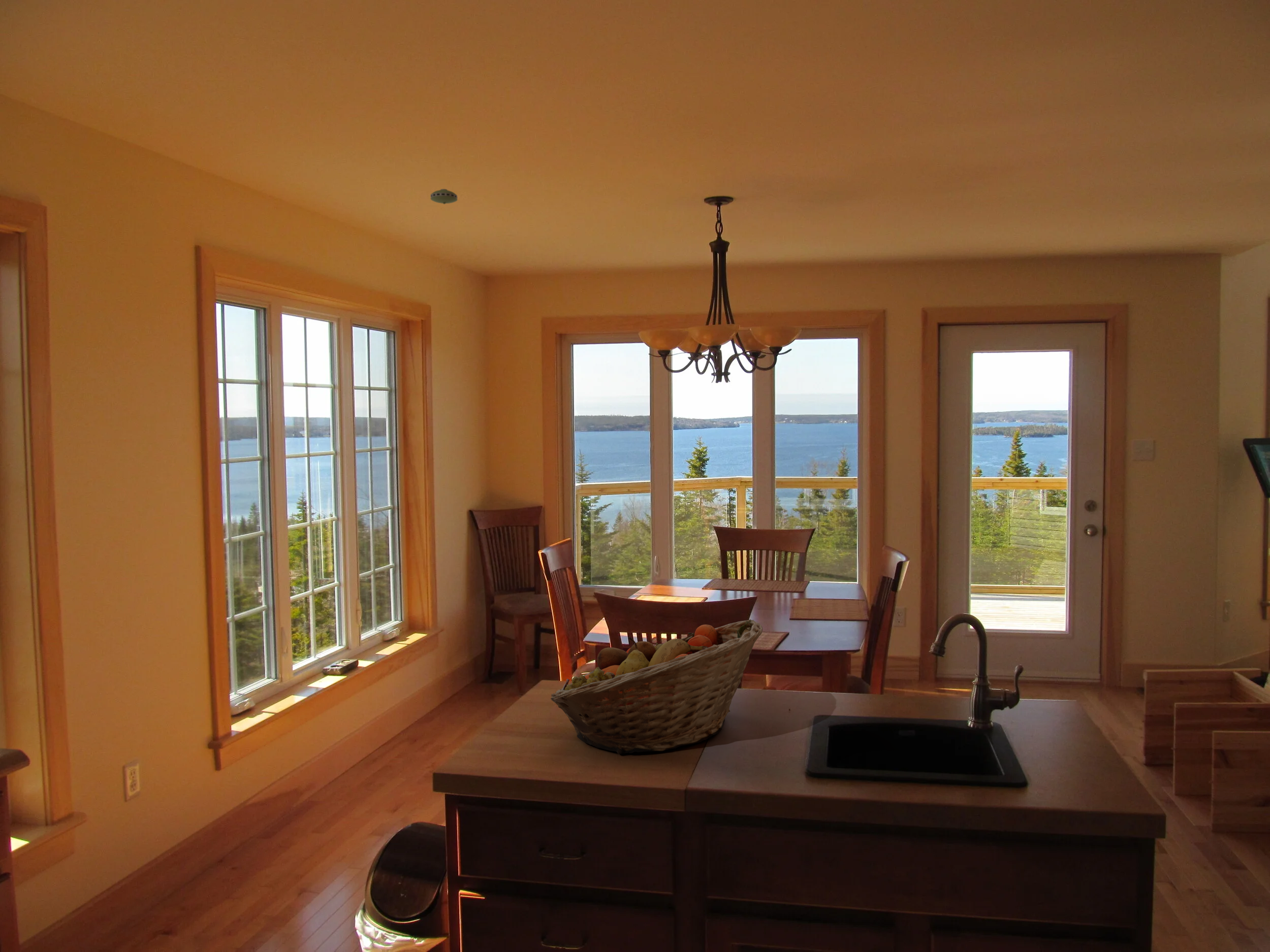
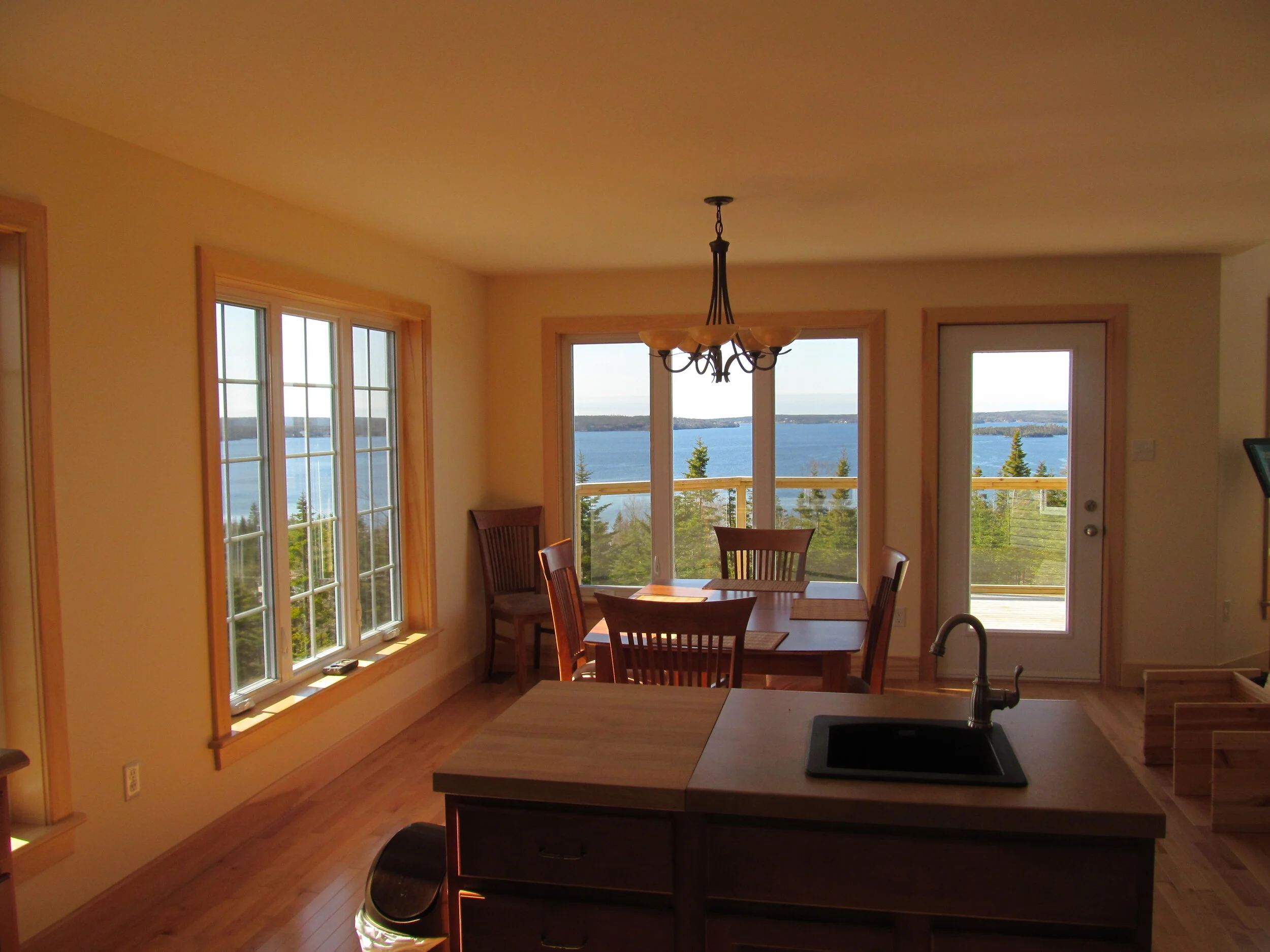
- smoke detector [430,188,458,205]
- fruit basket [550,619,763,754]
